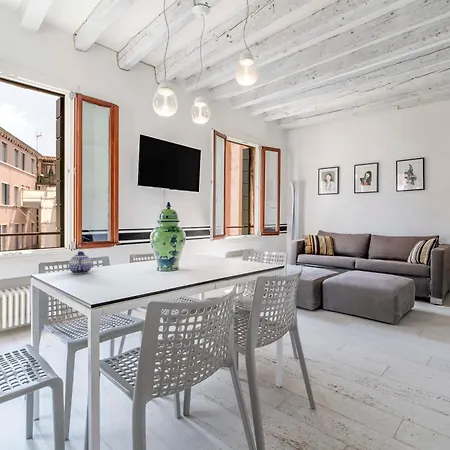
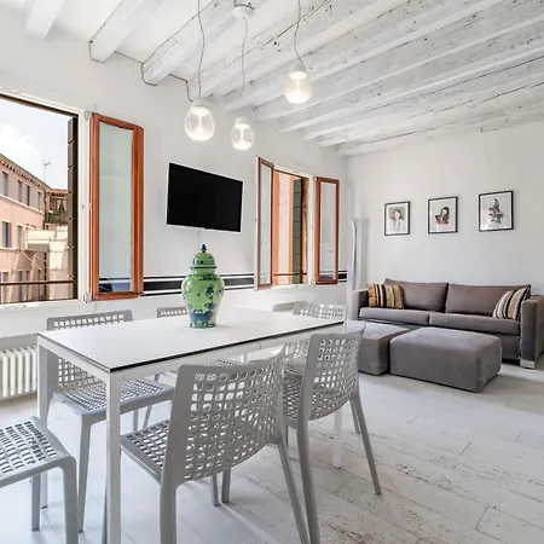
- teapot [68,250,93,275]
